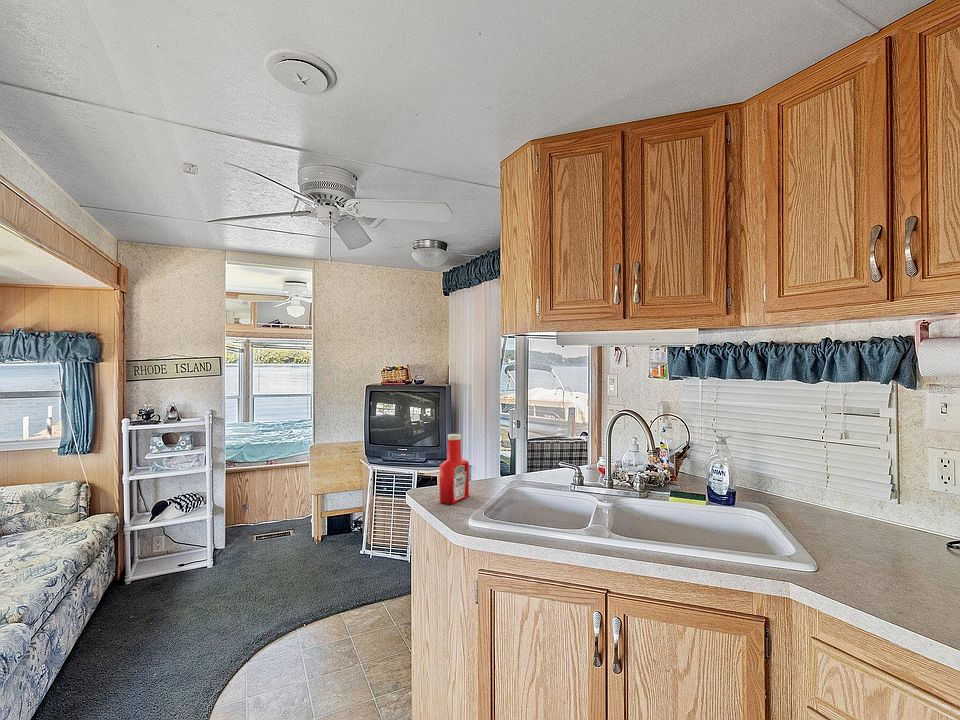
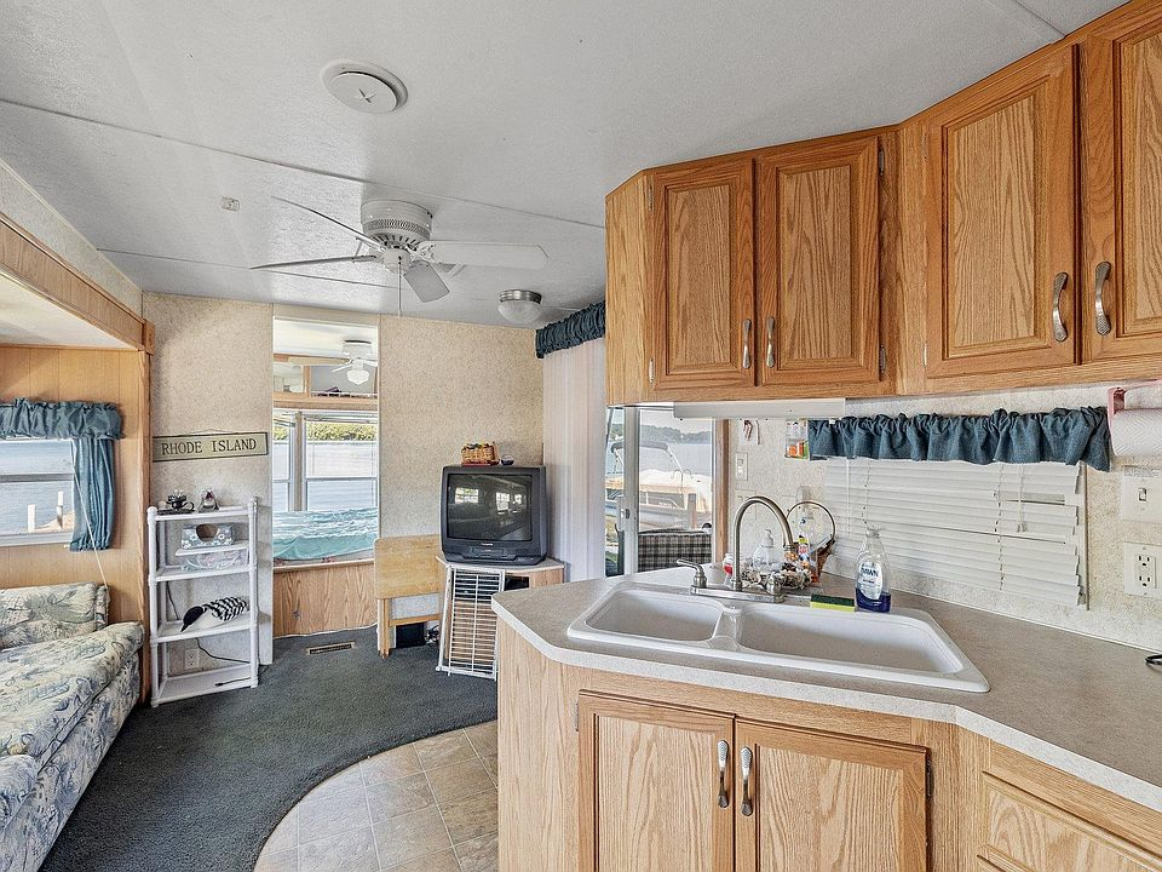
- soap bottle [439,433,470,505]
